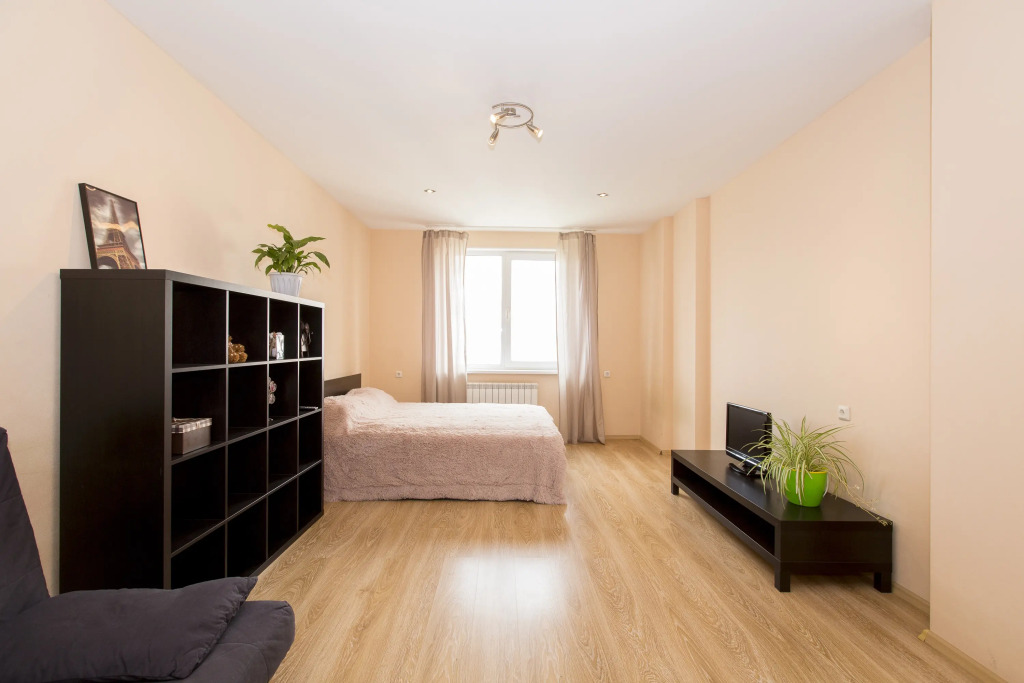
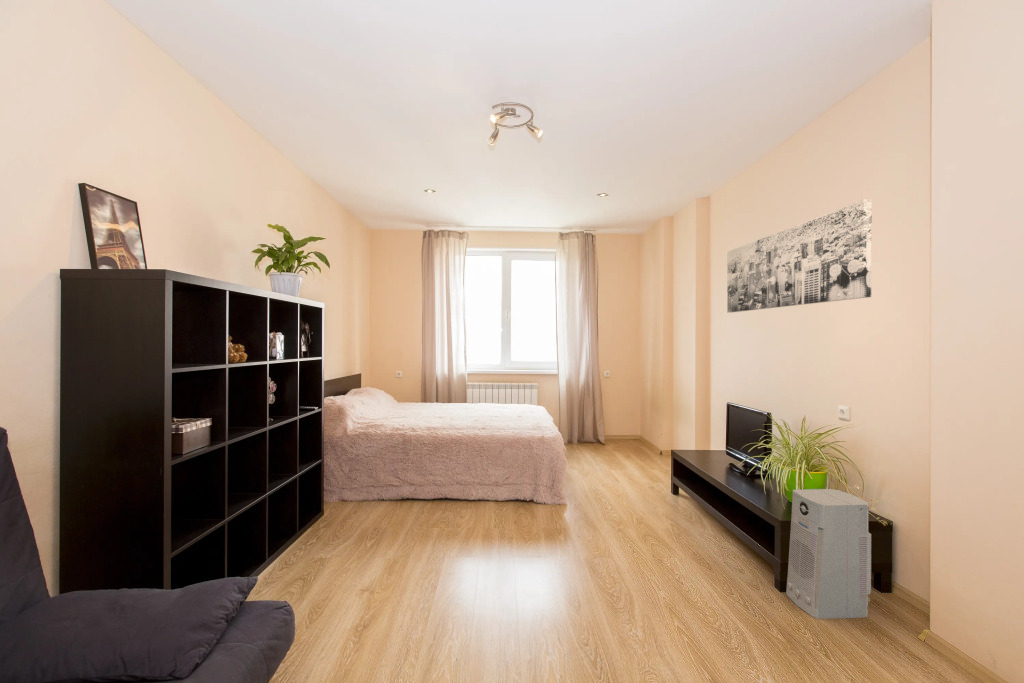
+ air purifier [785,488,872,620]
+ wall art [726,199,873,314]
